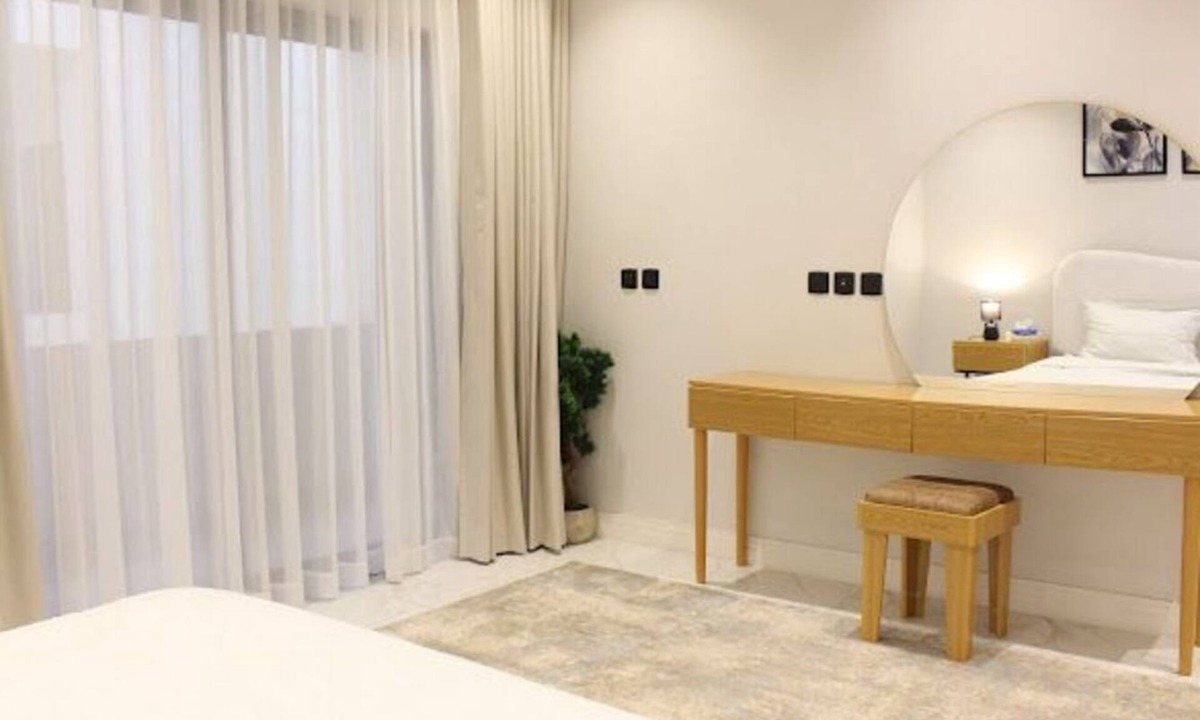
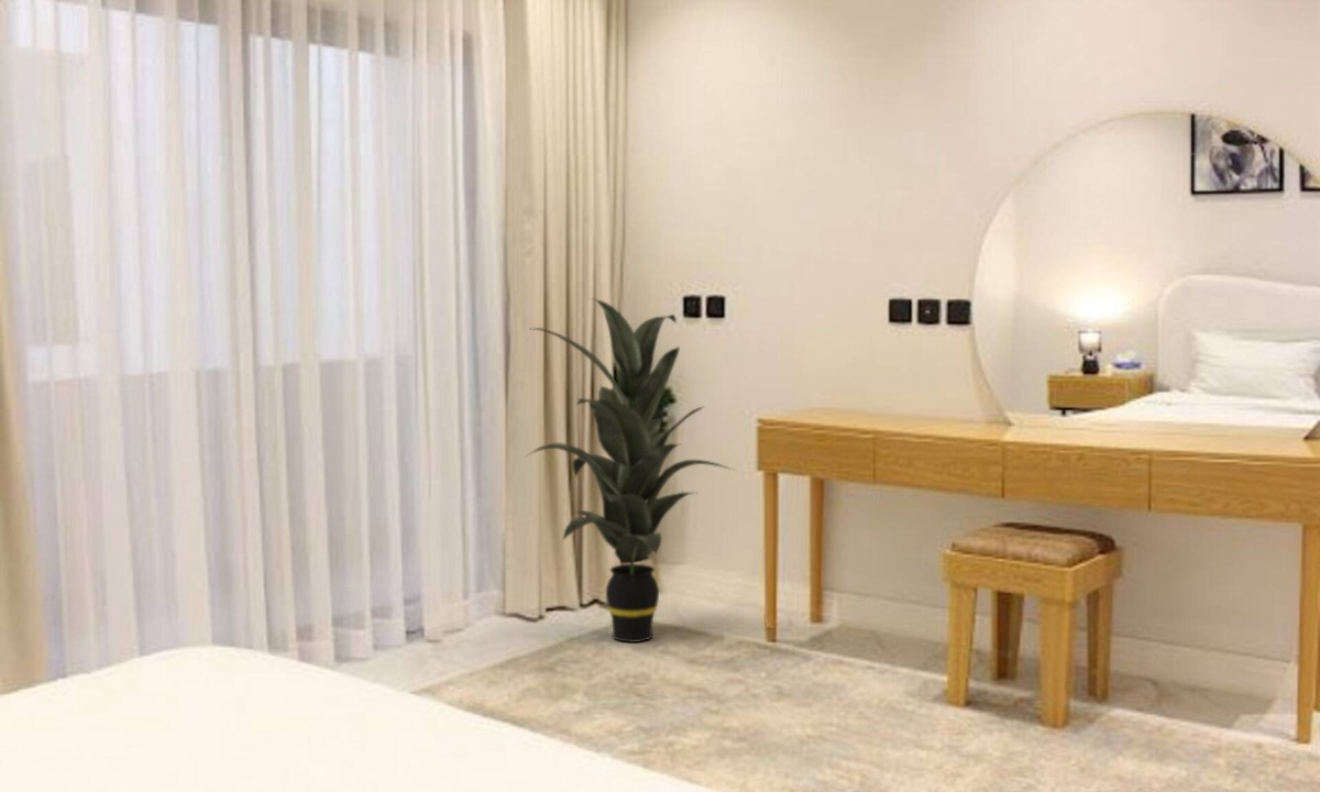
+ indoor plant [525,297,737,644]
